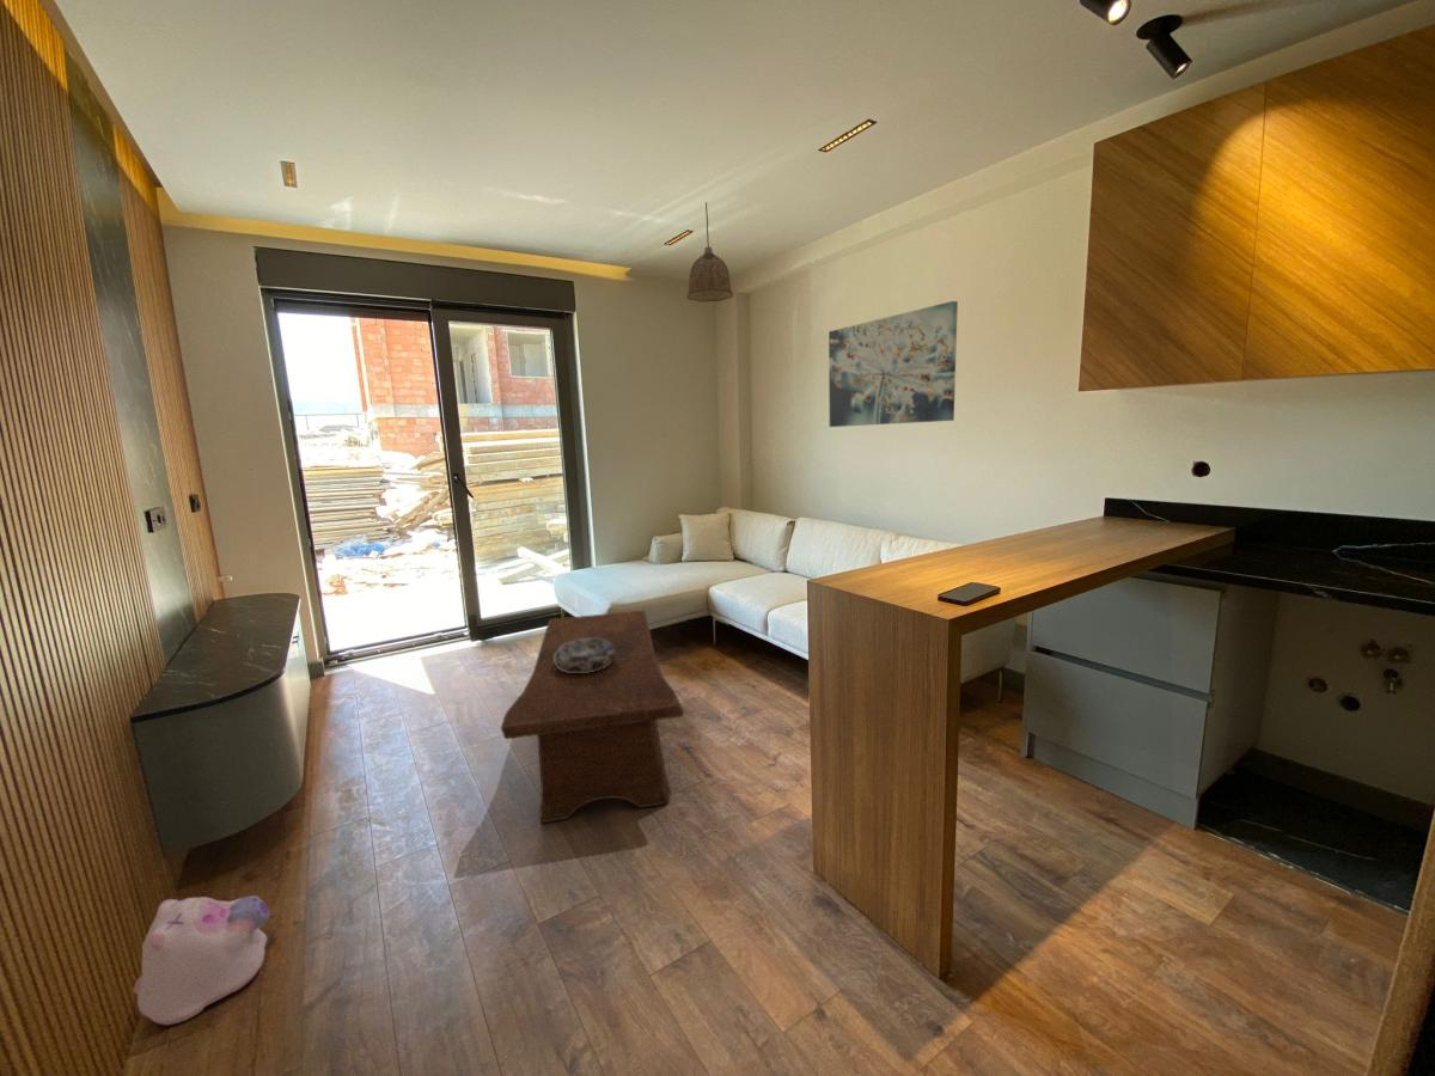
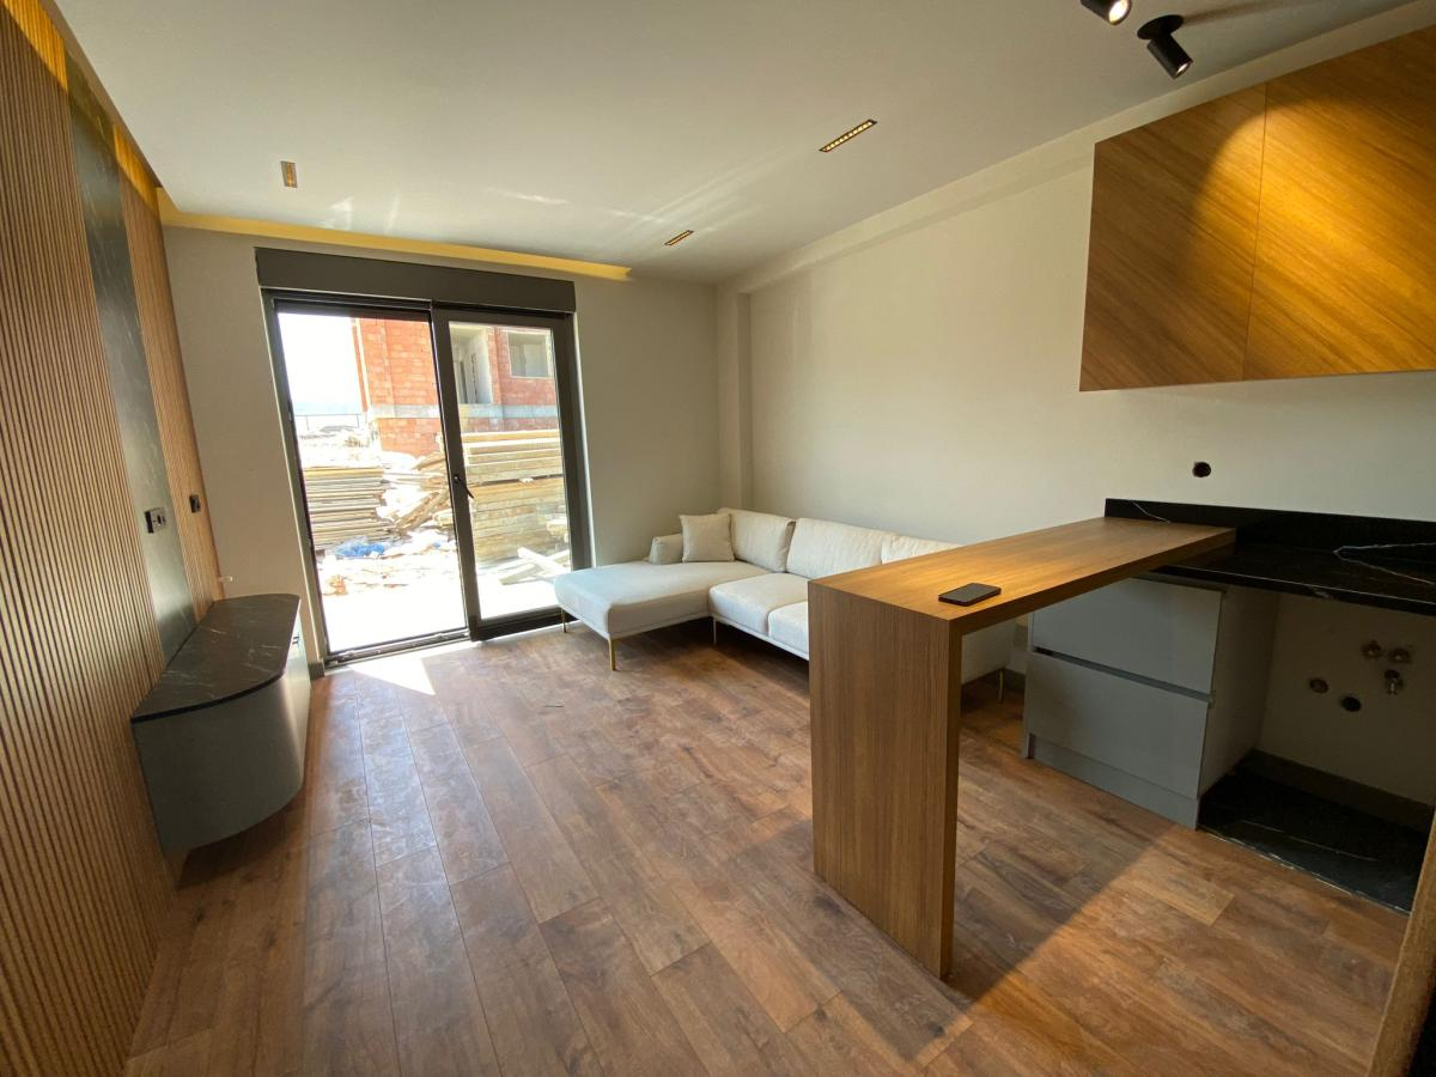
- plush toy [132,894,270,1026]
- wall art [828,300,959,428]
- coffee table [500,610,685,824]
- decorative bowl [554,638,615,673]
- pendant lamp [685,201,734,304]
